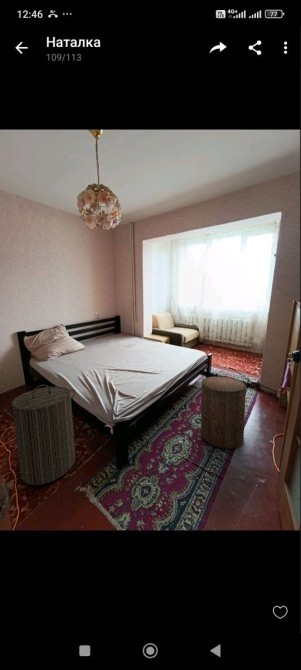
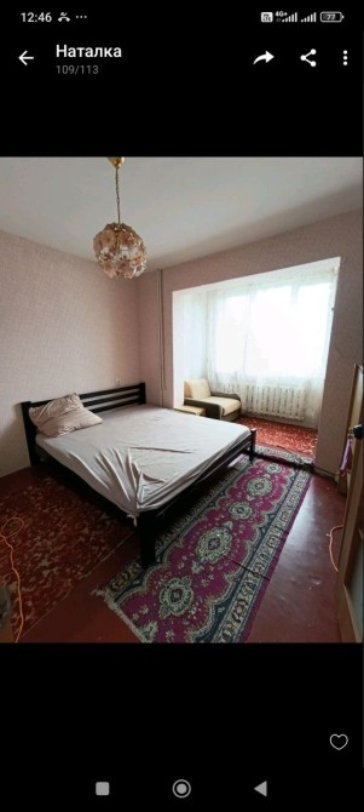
- laundry hamper [3,384,76,486]
- stool [200,375,247,450]
